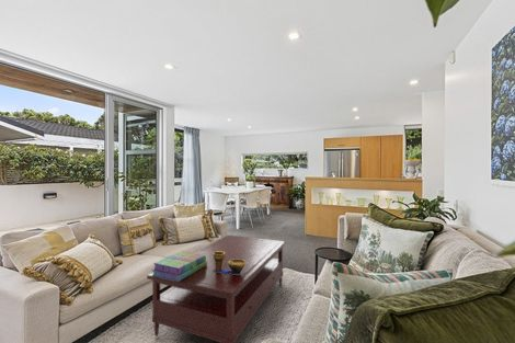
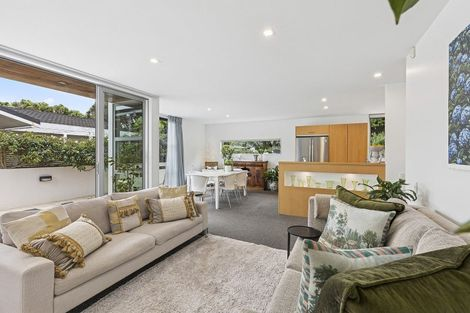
- coffee table [146,233,286,343]
- decorative bowl [213,251,245,274]
- stack of books [151,250,207,282]
